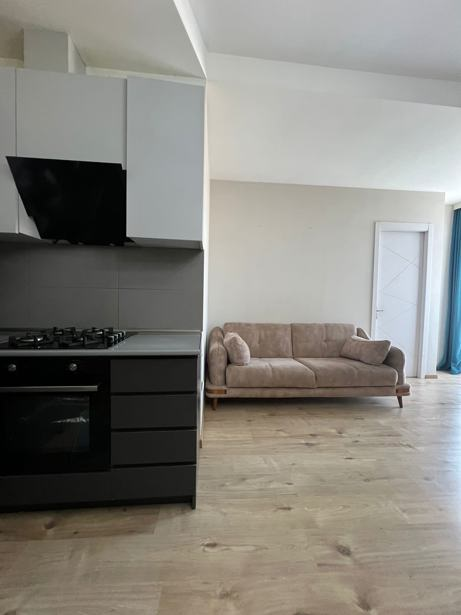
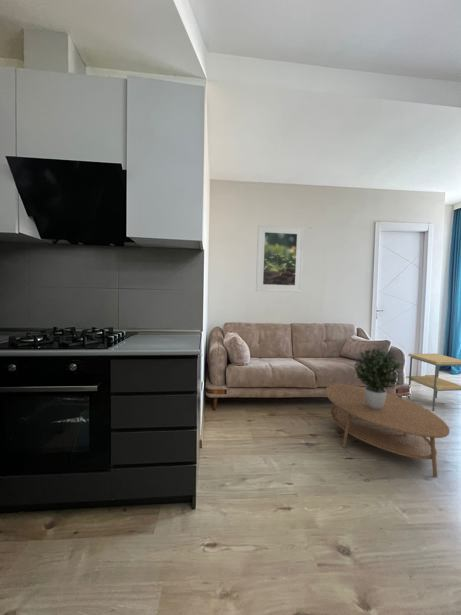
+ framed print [255,224,305,293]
+ side table [407,353,461,412]
+ coffee table [325,383,451,479]
+ potted plant [353,347,403,411]
